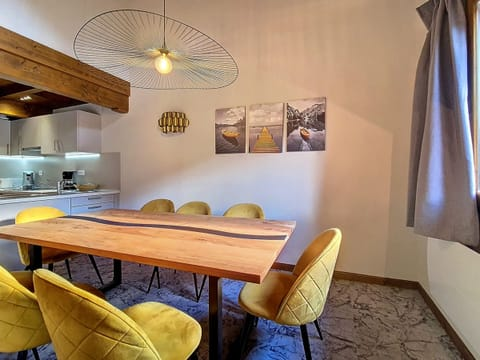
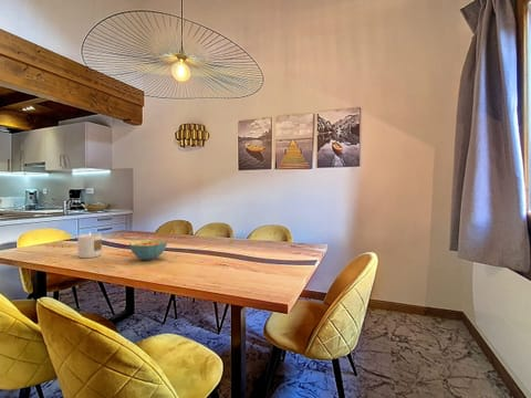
+ candle [76,230,103,259]
+ cereal bowl [128,238,168,261]
